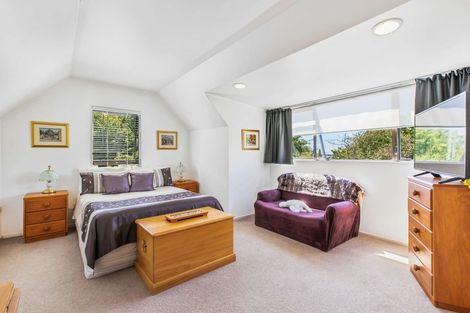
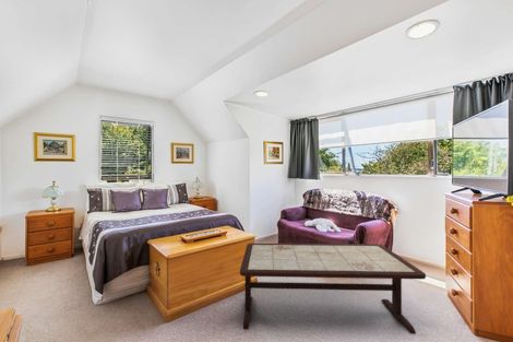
+ coffee table [239,241,427,334]
